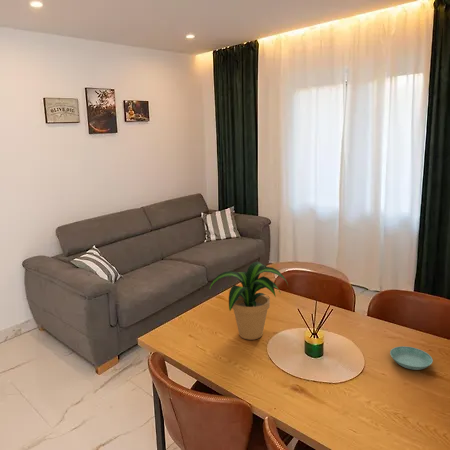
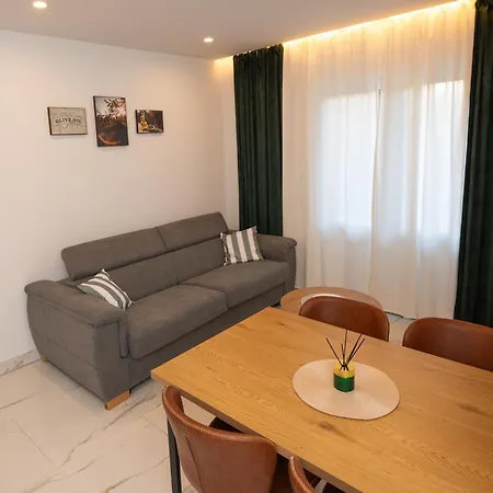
- saucer [389,345,434,371]
- potted plant [209,261,289,341]
